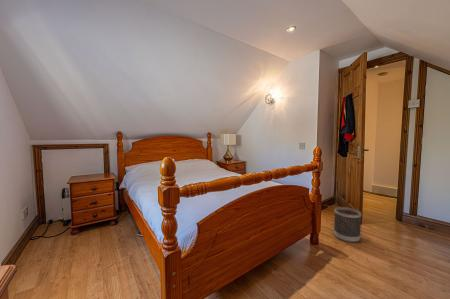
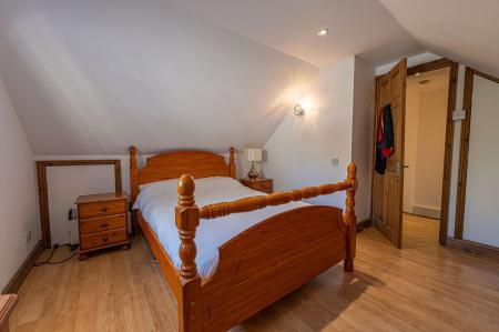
- wastebasket [333,206,362,243]
